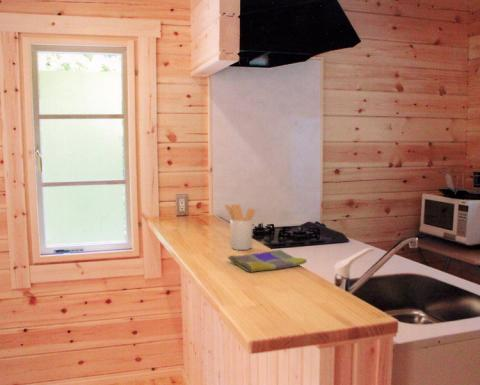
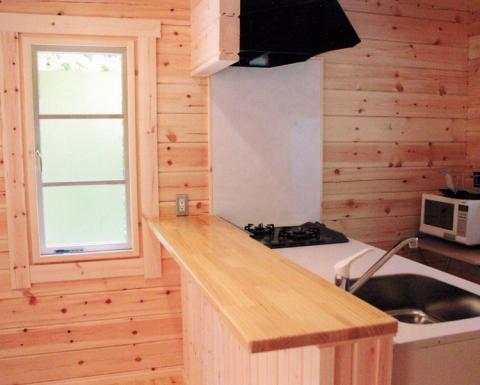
- dish towel [226,249,308,273]
- utensil holder [224,203,257,251]
